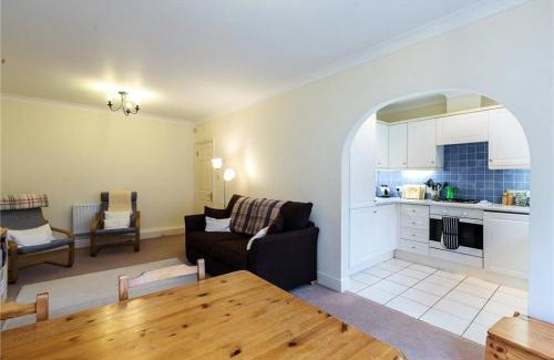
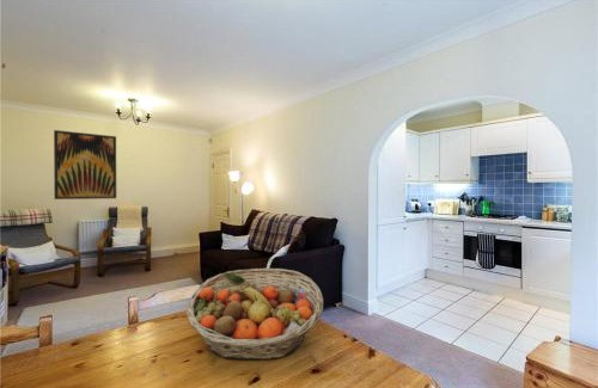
+ wall art [53,129,117,201]
+ fruit basket [185,267,324,361]
